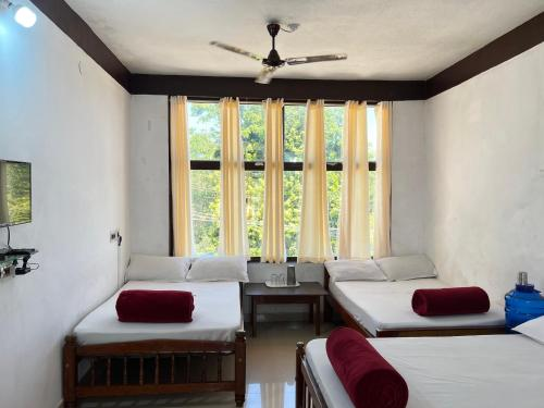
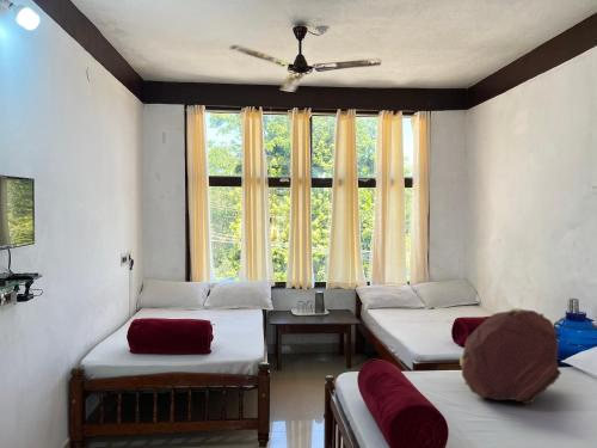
+ backpack [458,307,562,406]
